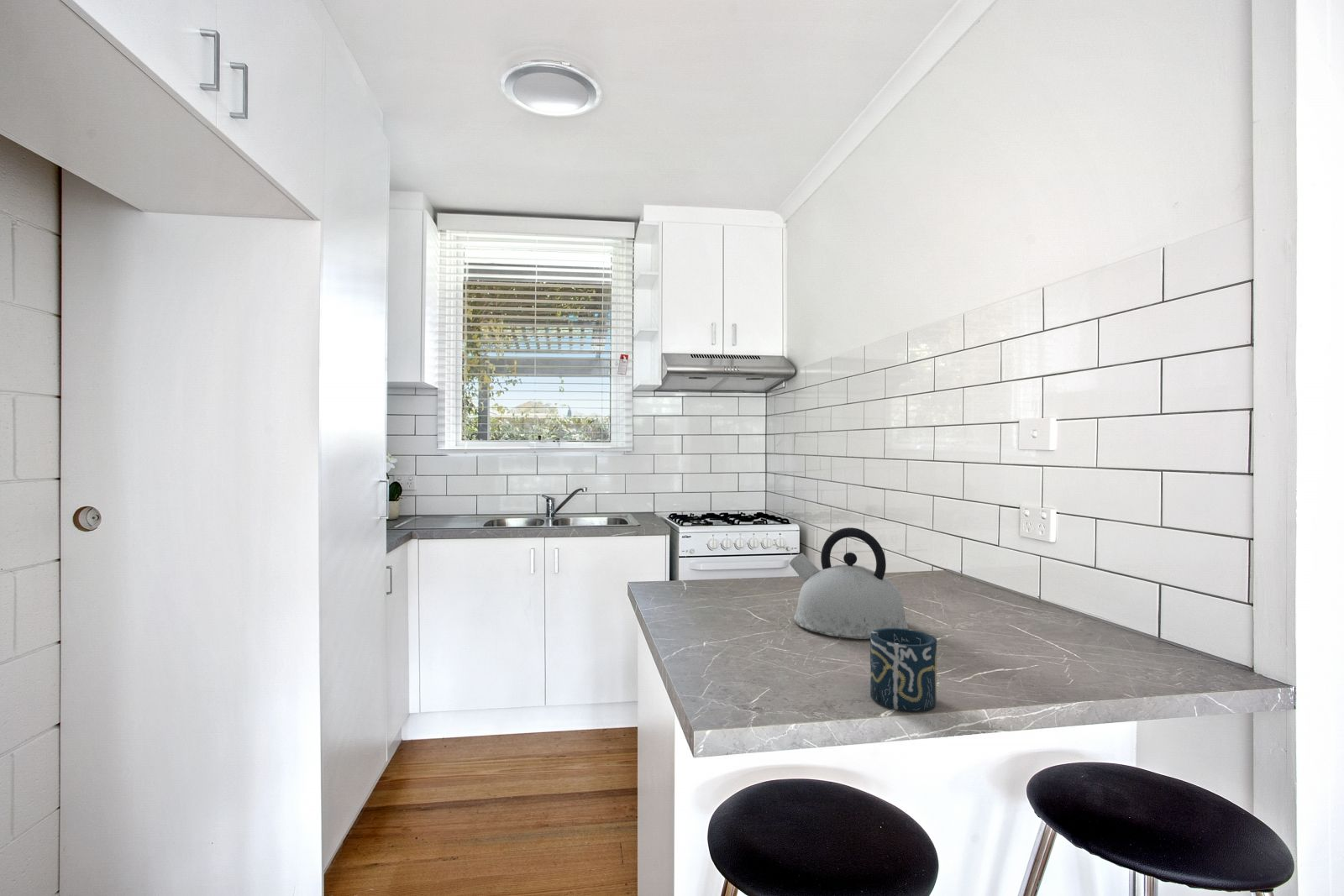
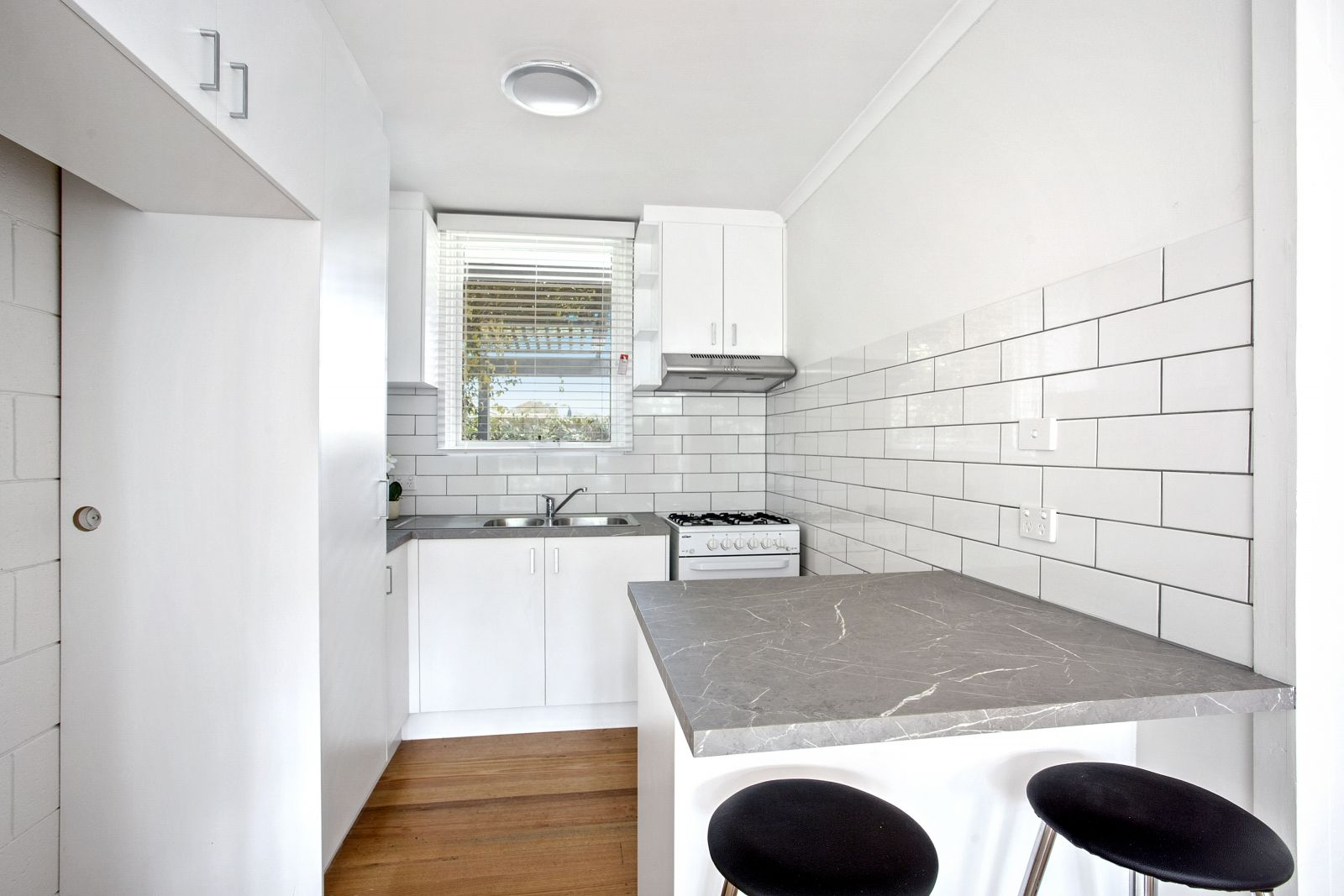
- kettle [789,527,909,640]
- cup [869,628,937,712]
